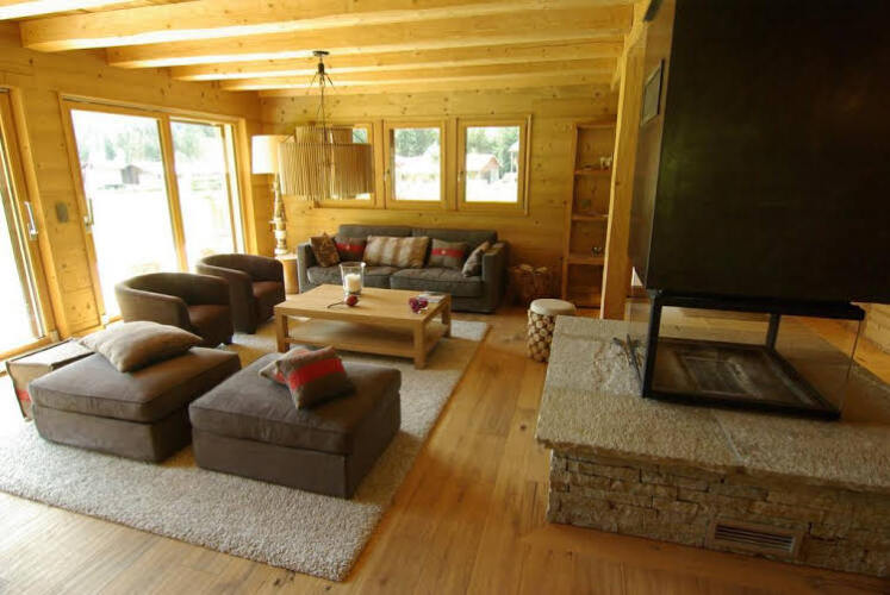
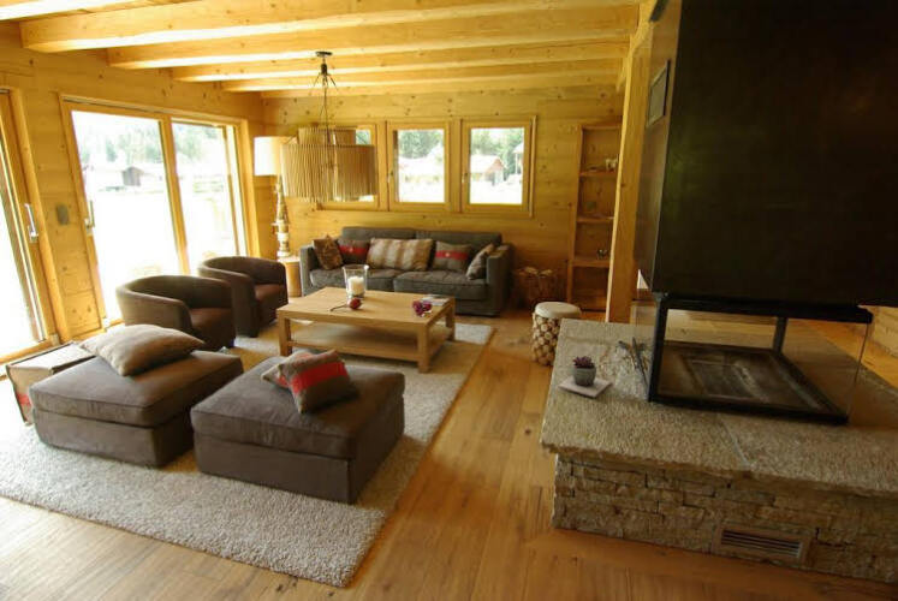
+ succulent plant [557,355,612,398]
